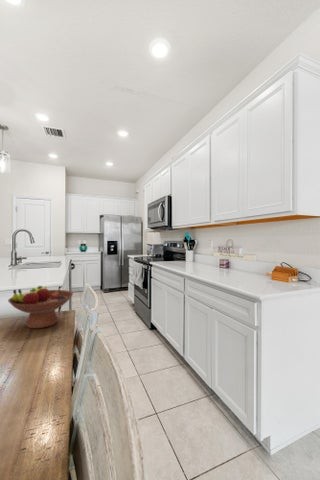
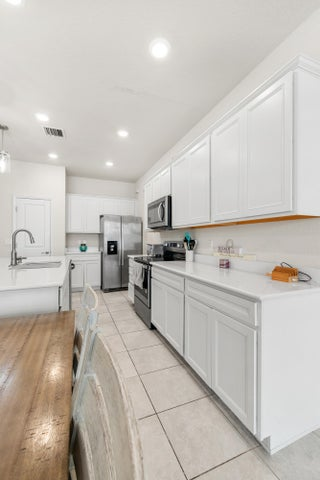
- fruit bowl [7,285,74,330]
